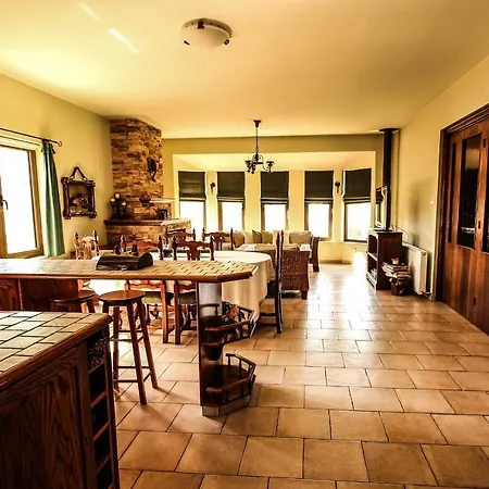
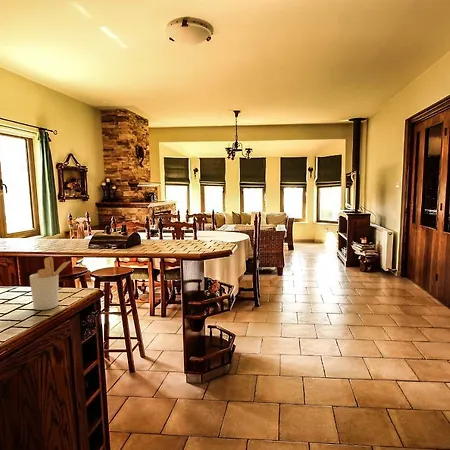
+ utensil holder [29,256,73,311]
